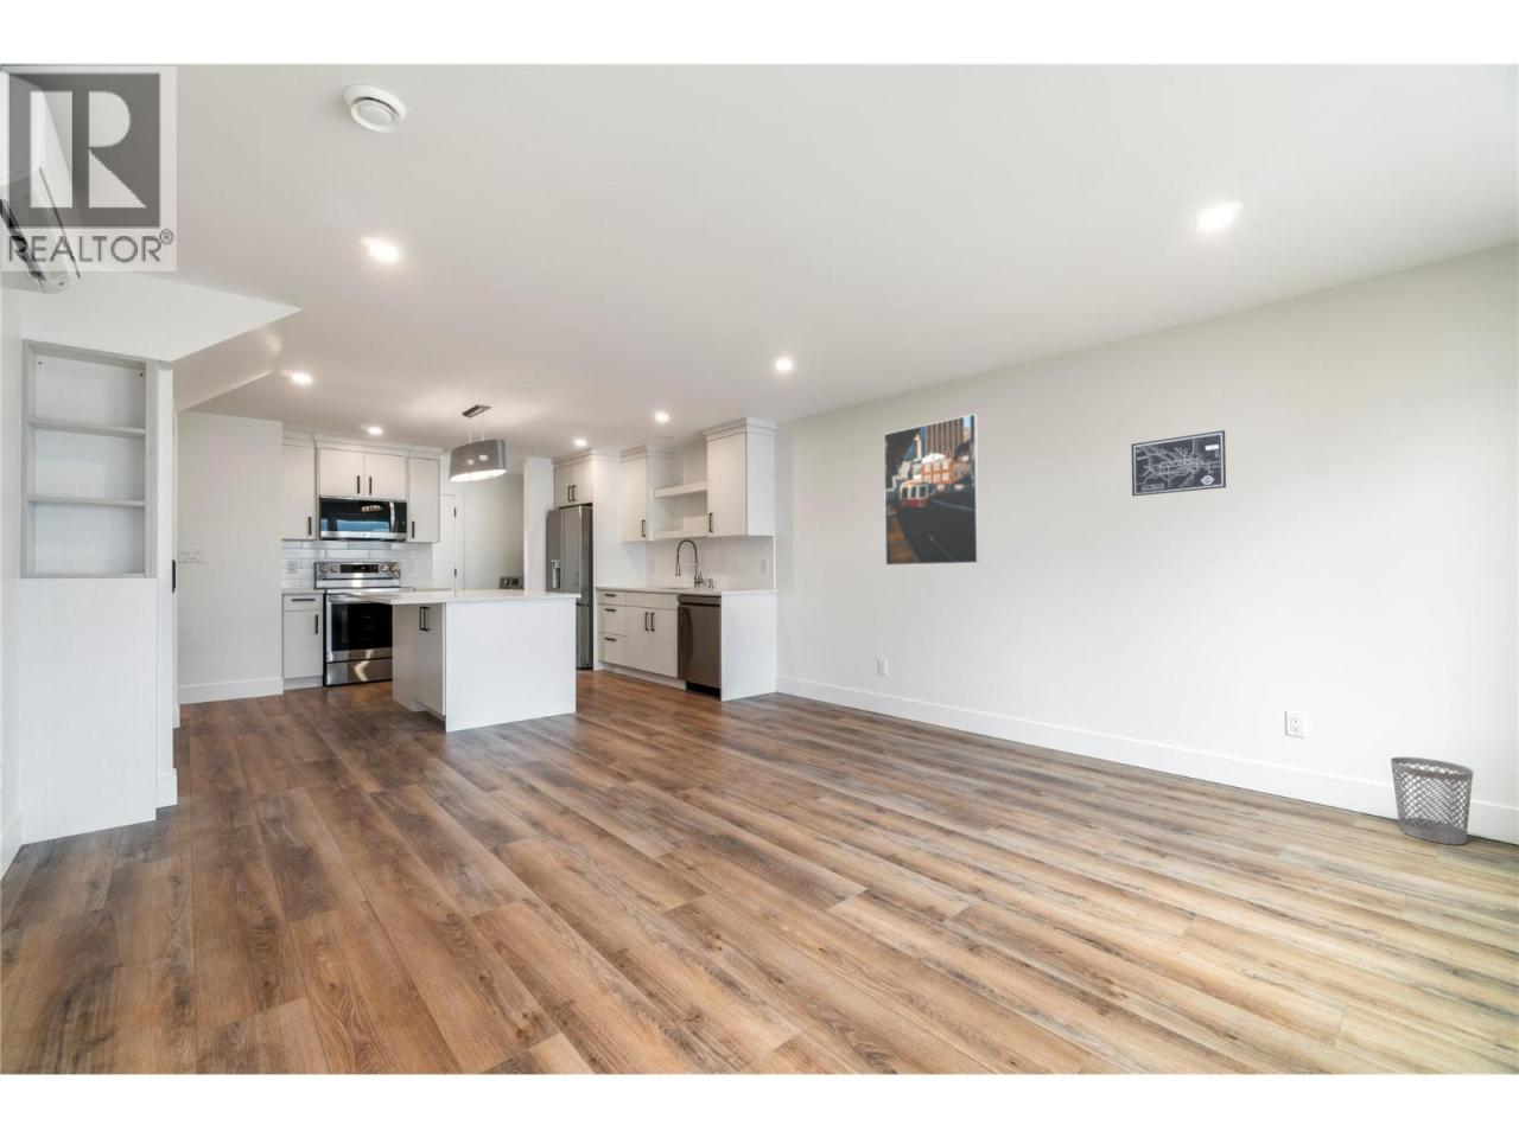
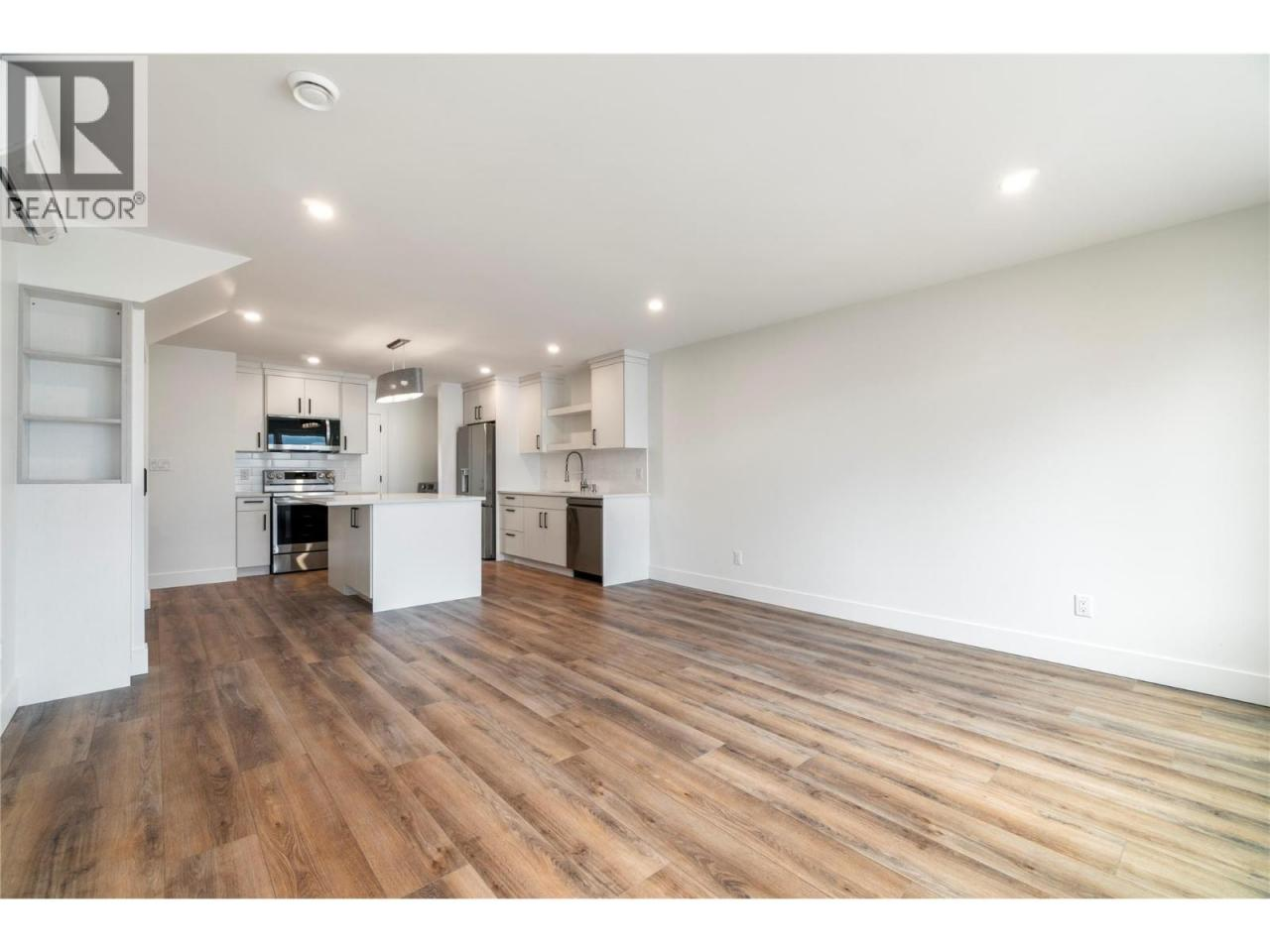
- wall art [1130,429,1227,497]
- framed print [883,412,982,567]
- wastebasket [1390,757,1474,846]
